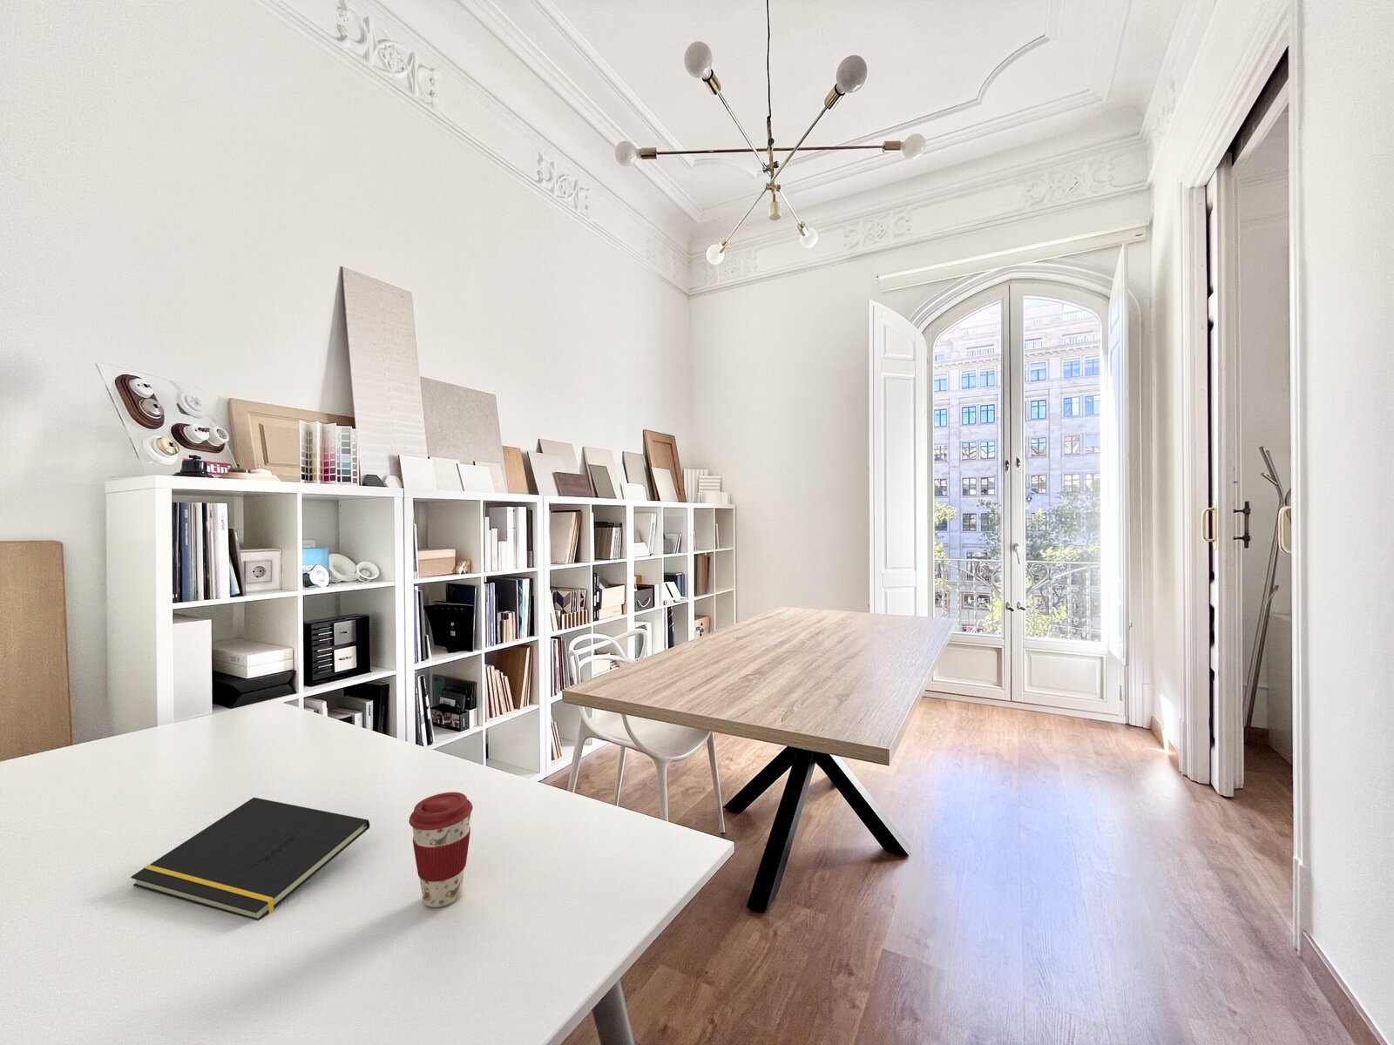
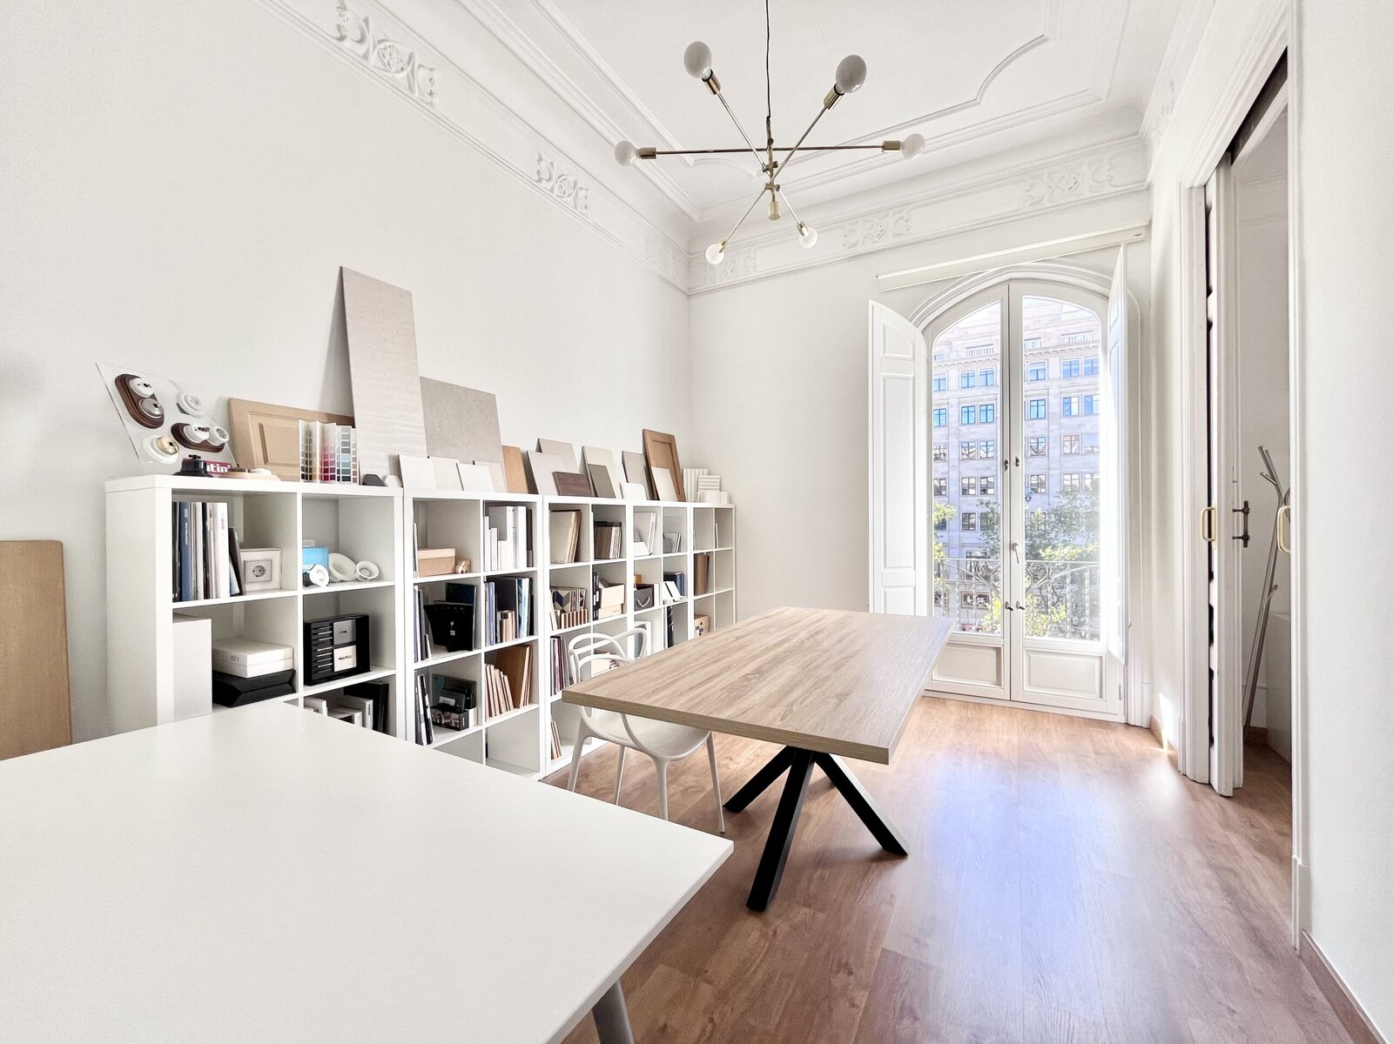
- notepad [130,797,370,921]
- coffee cup [407,791,473,908]
